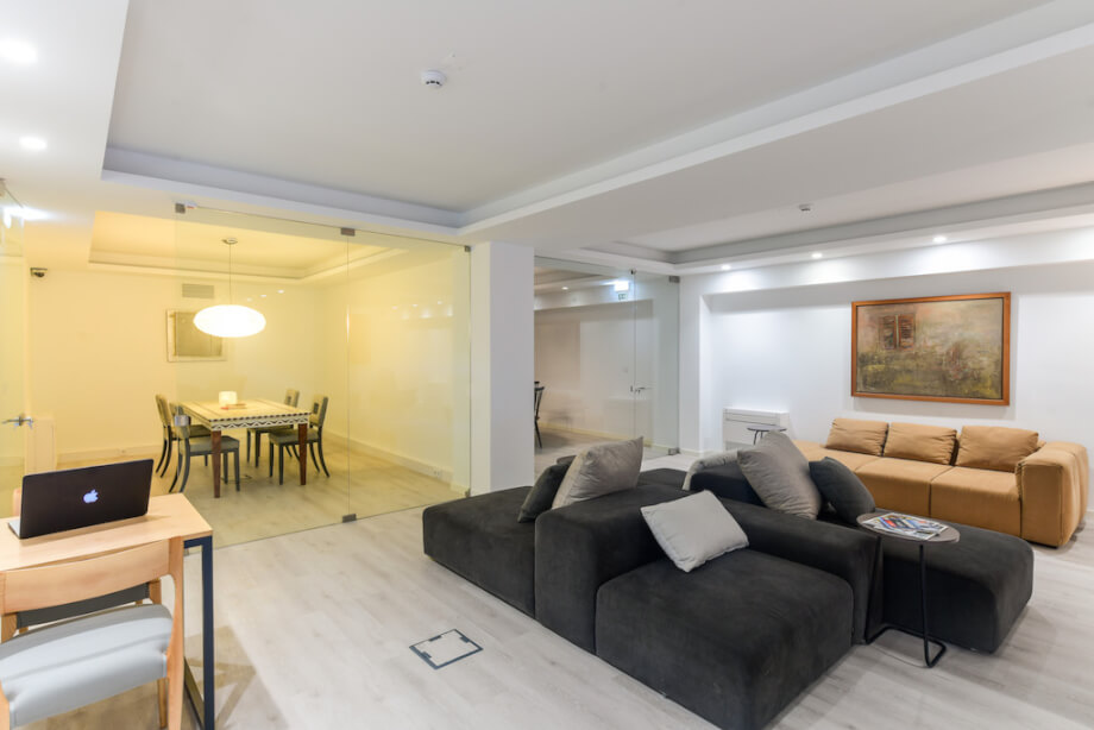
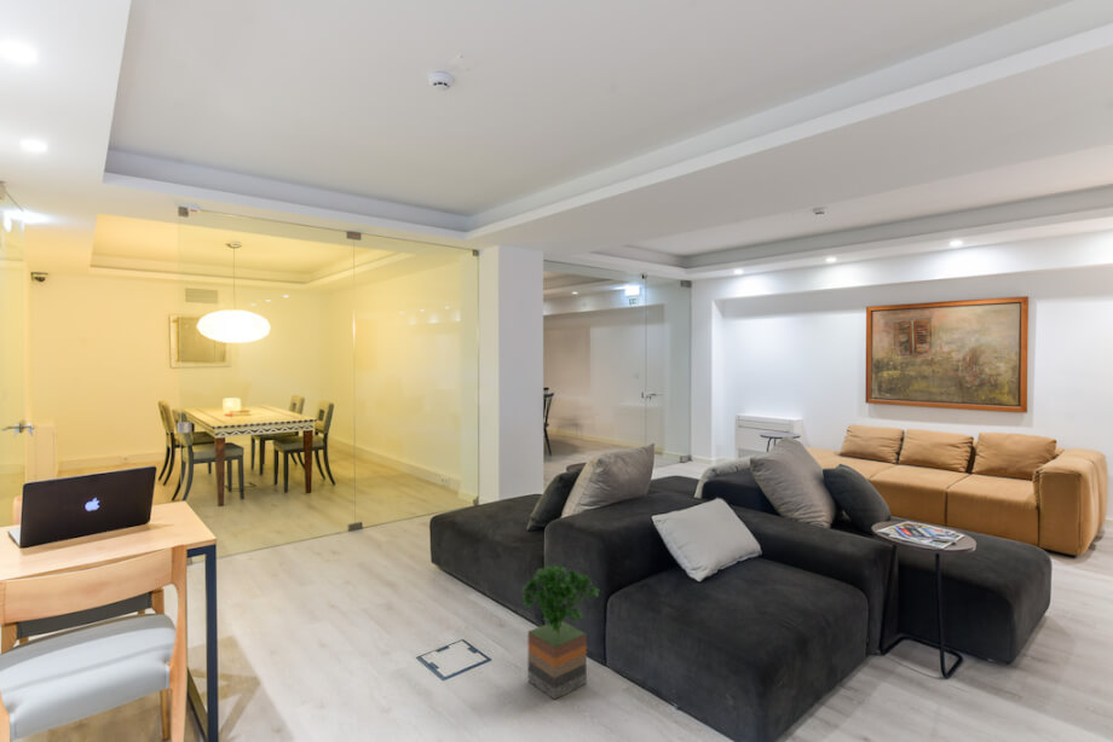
+ potted tree [520,563,600,701]
